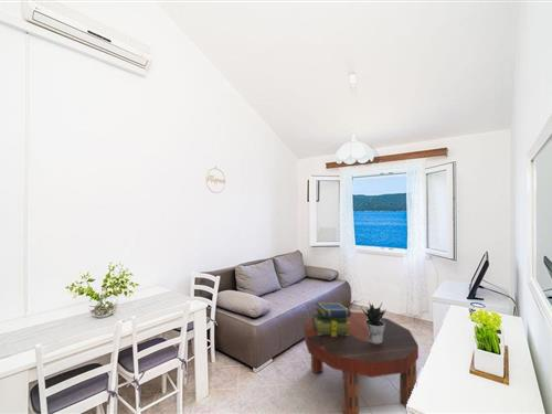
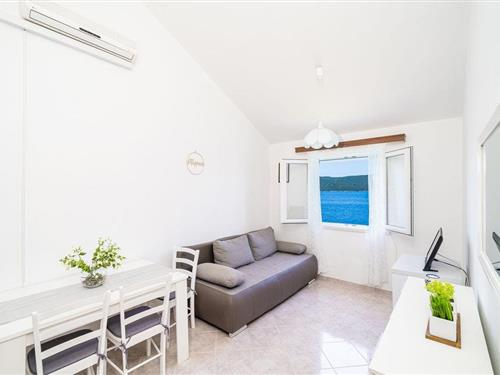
- potted plant [359,301,388,343]
- coffee table [302,311,420,414]
- stack of books [311,302,352,337]
